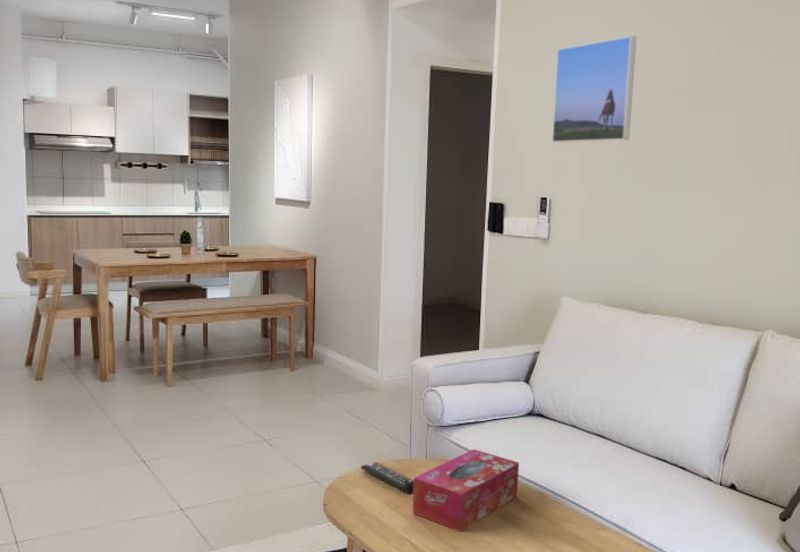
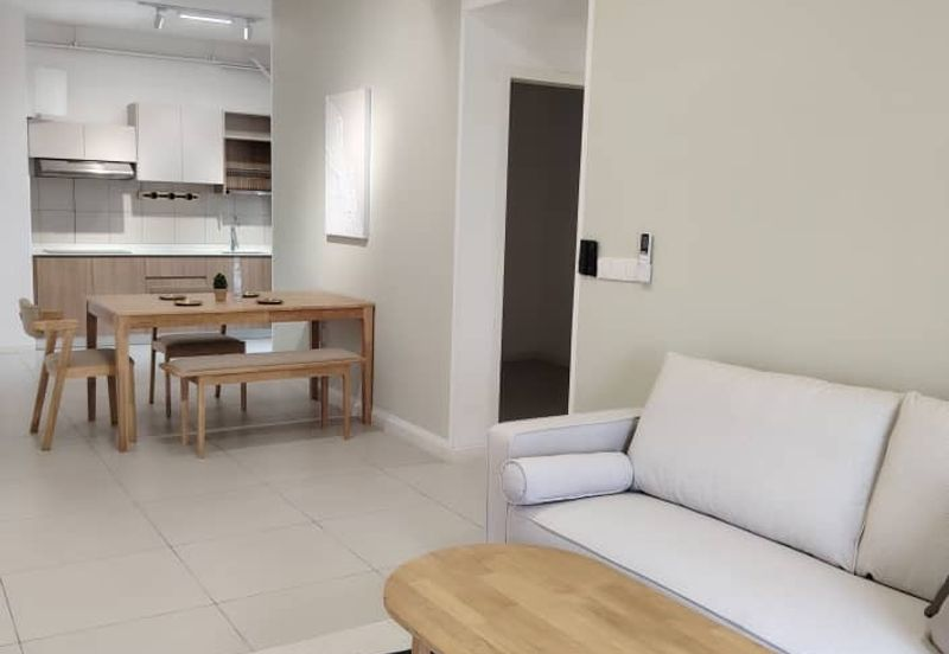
- tissue box [412,448,520,532]
- remote control [360,461,414,495]
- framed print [551,35,637,144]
